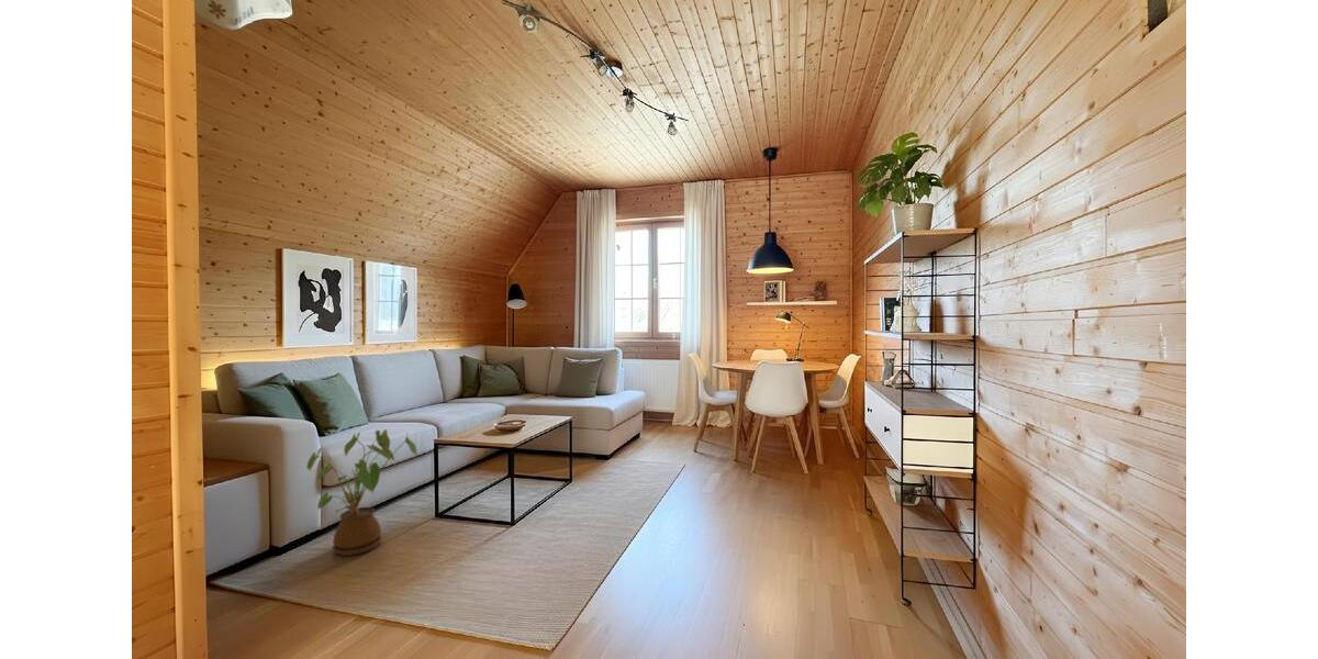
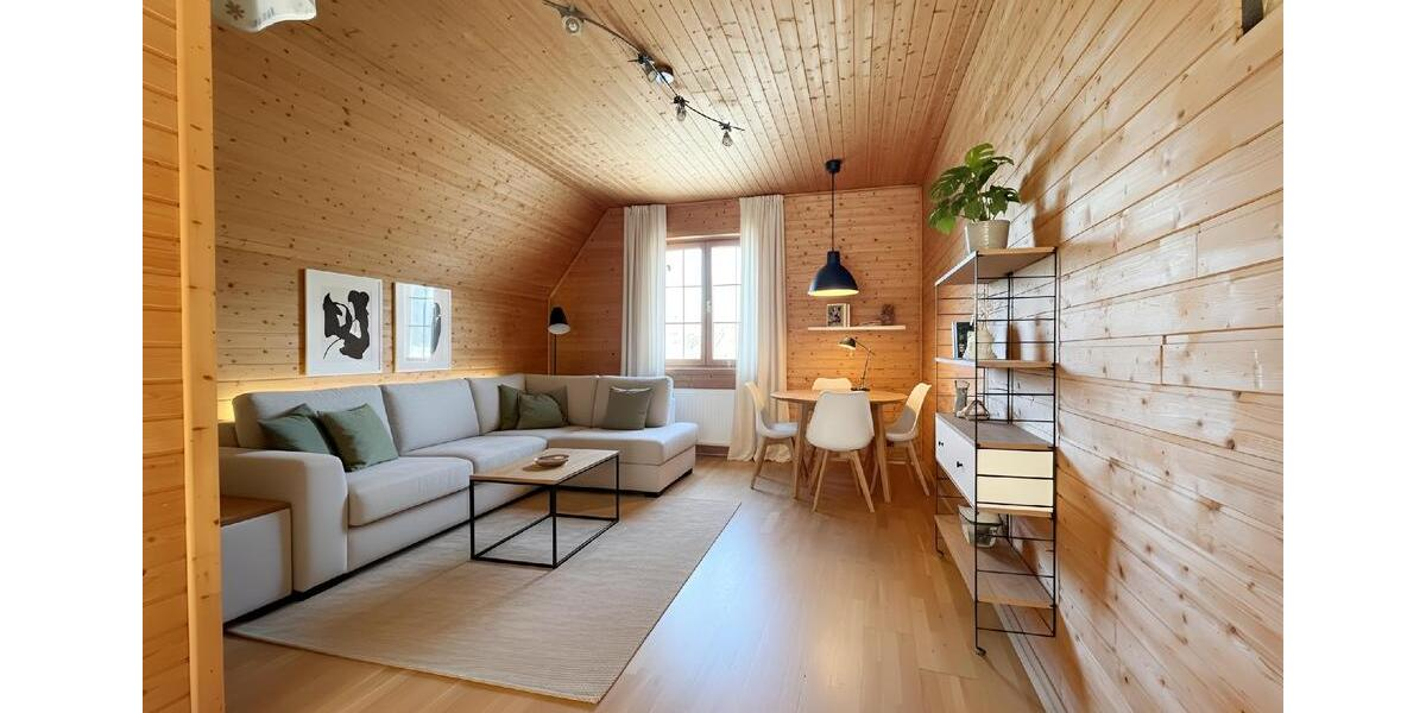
- house plant [305,428,418,557]
